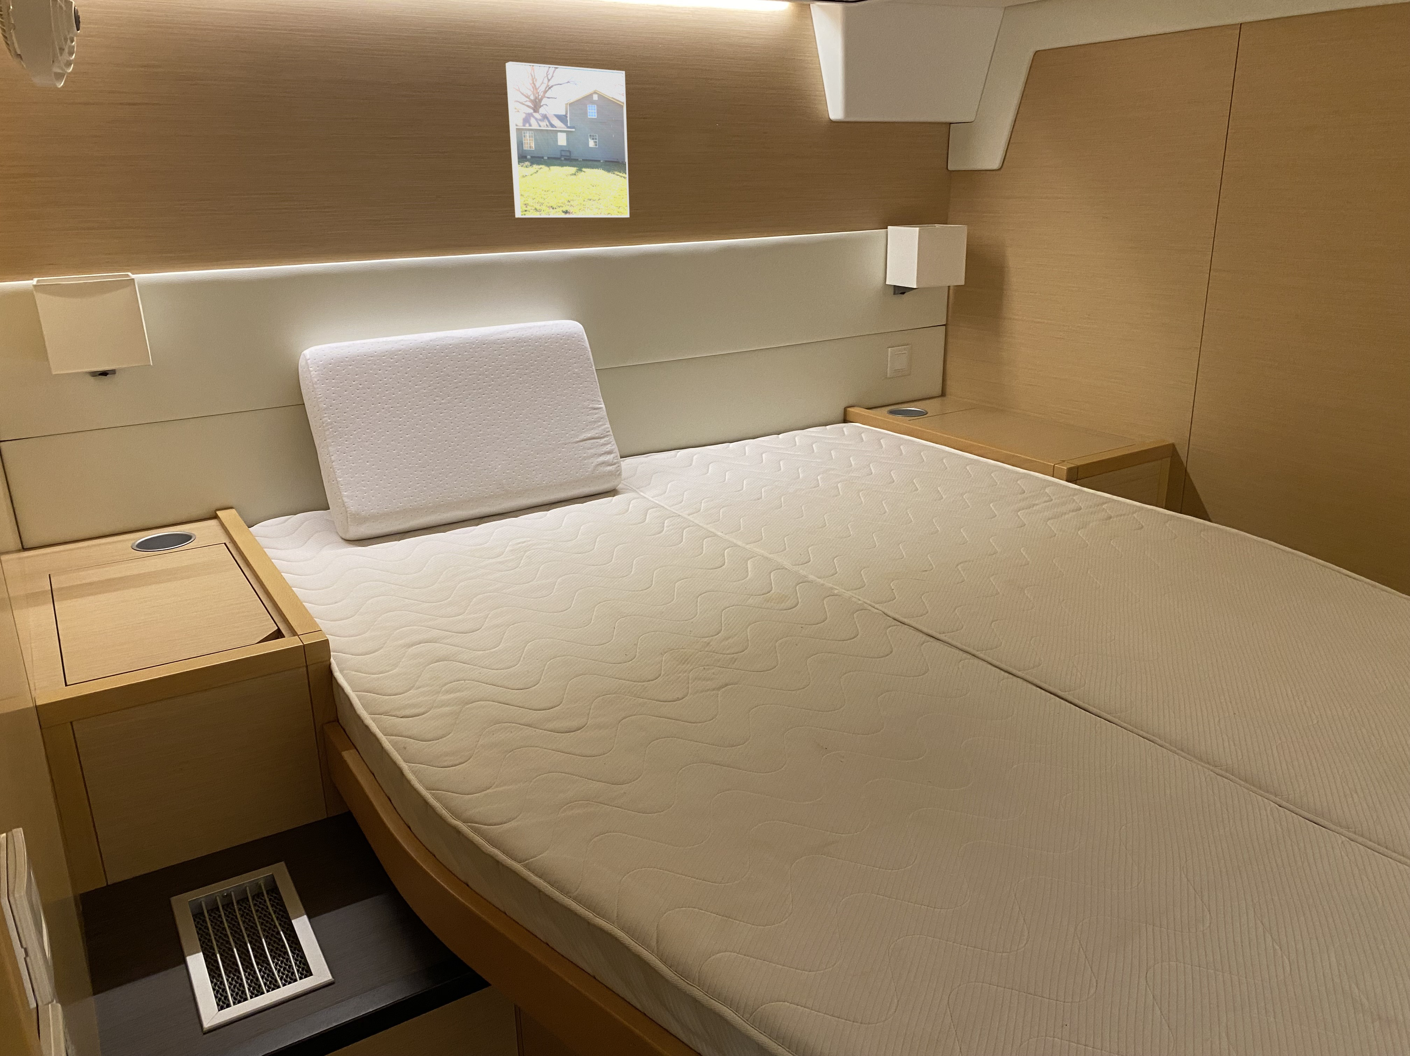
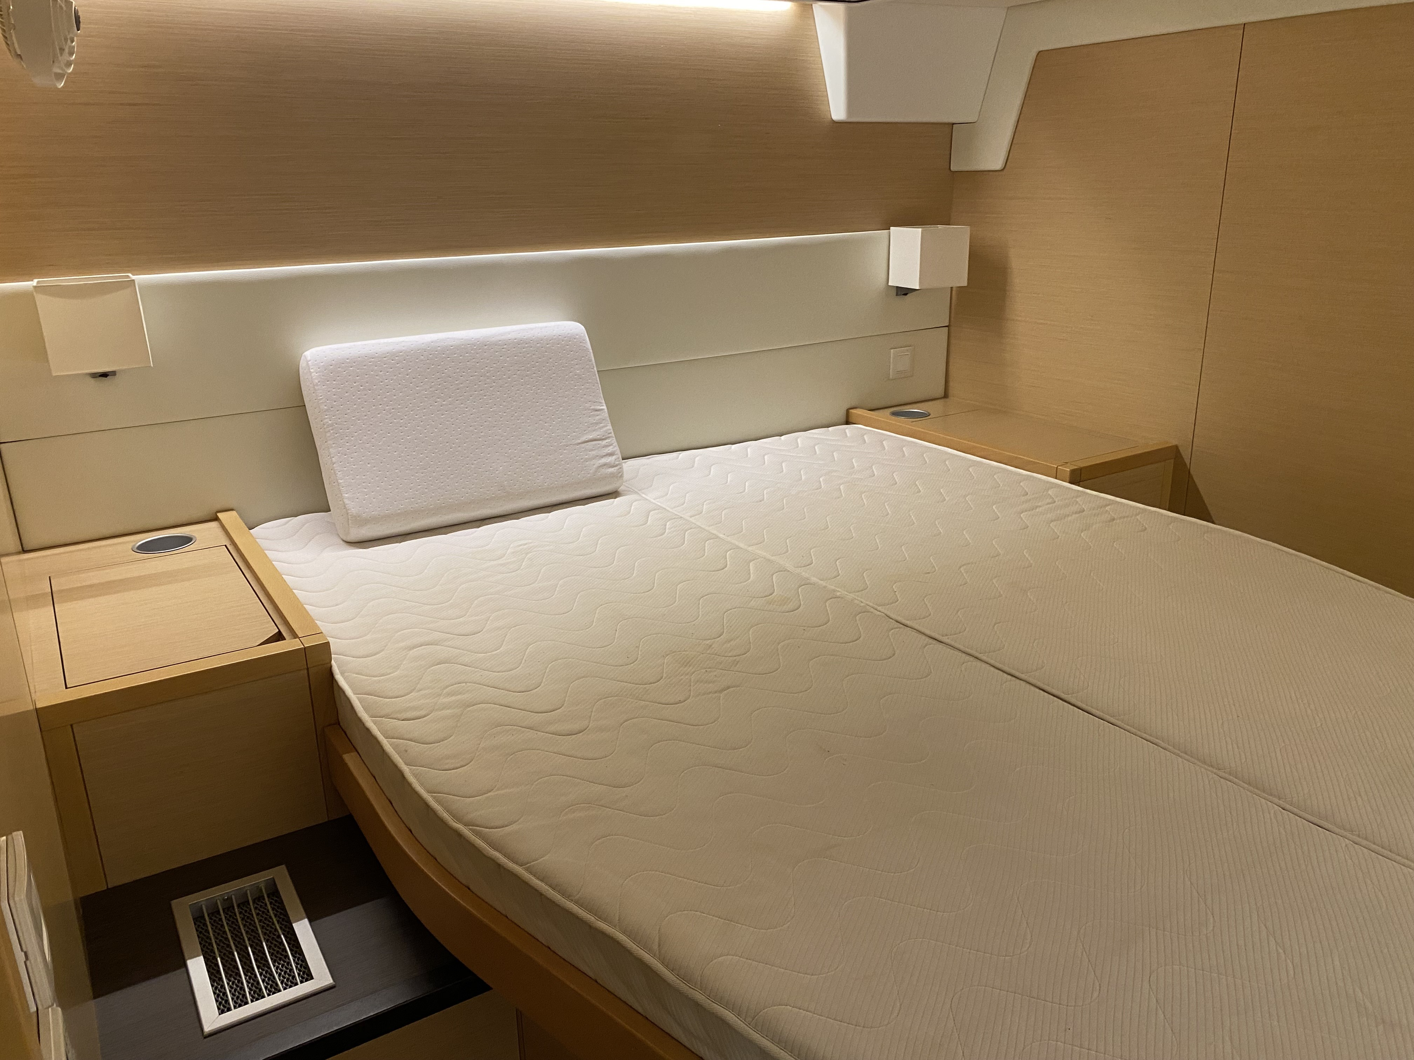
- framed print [505,61,630,217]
